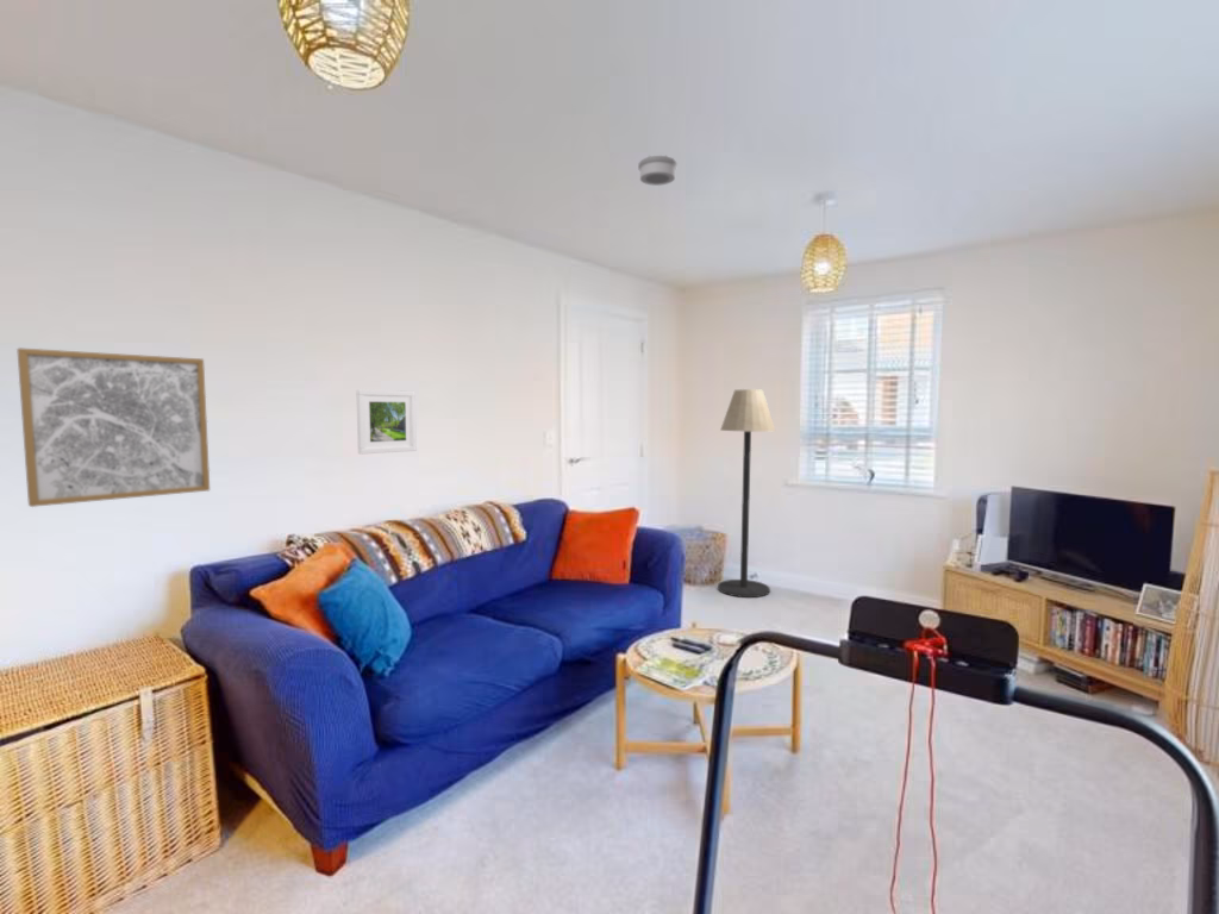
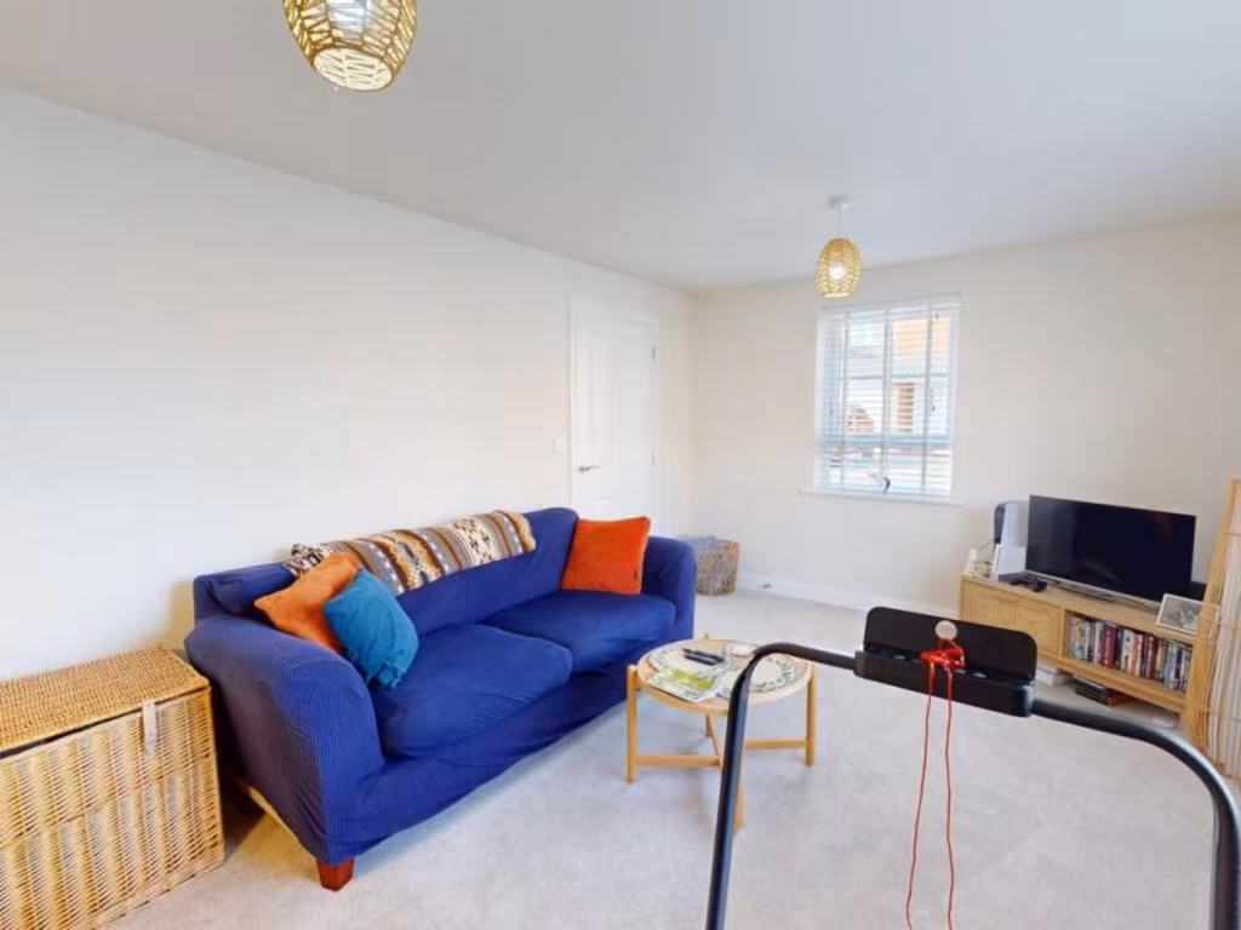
- floor lamp [717,388,776,599]
- wall art [15,346,211,508]
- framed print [355,388,418,456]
- smoke detector [637,155,679,187]
